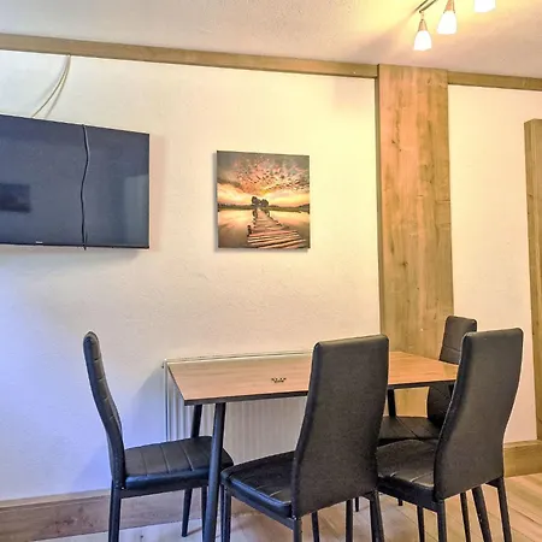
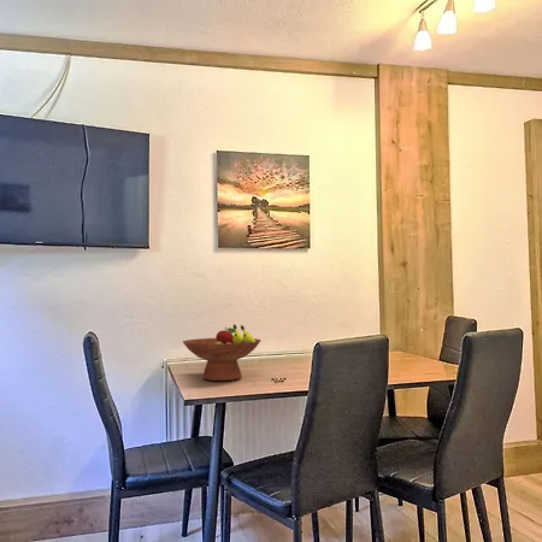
+ fruit bowl [181,324,263,382]
